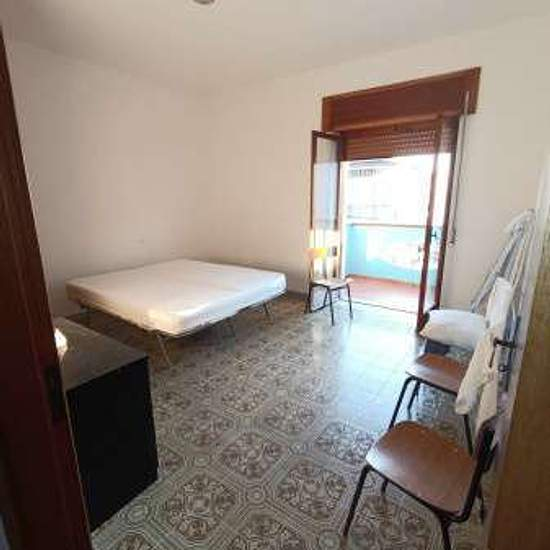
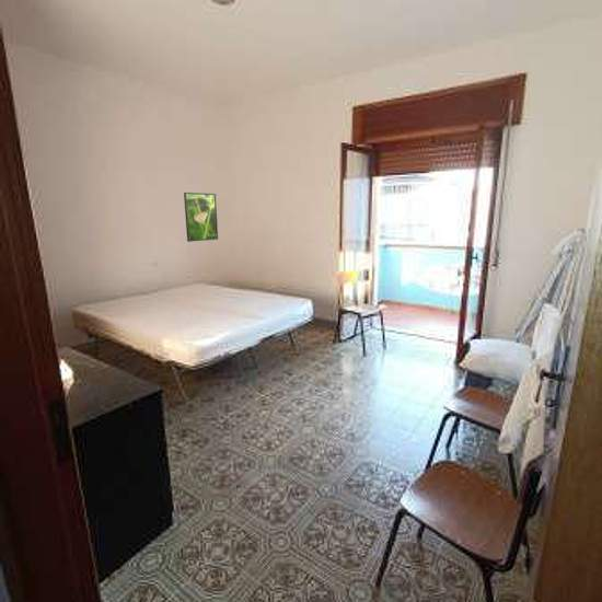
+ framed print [183,192,219,243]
